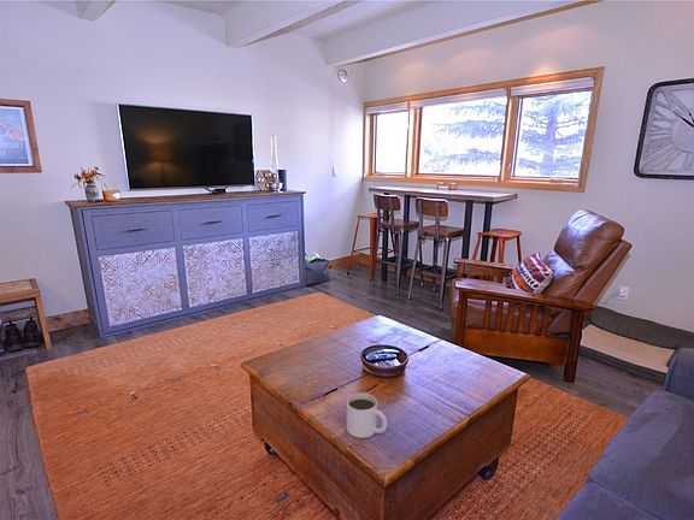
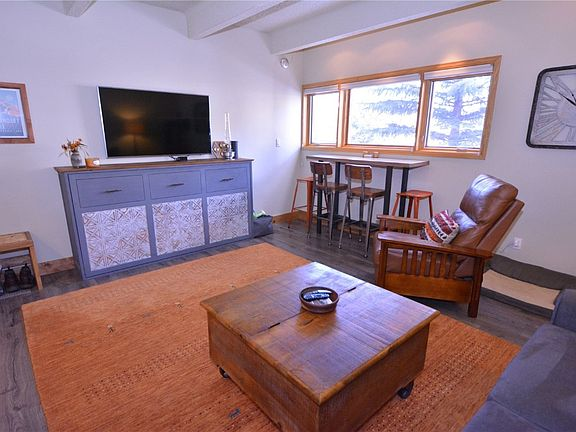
- mug [346,392,388,439]
